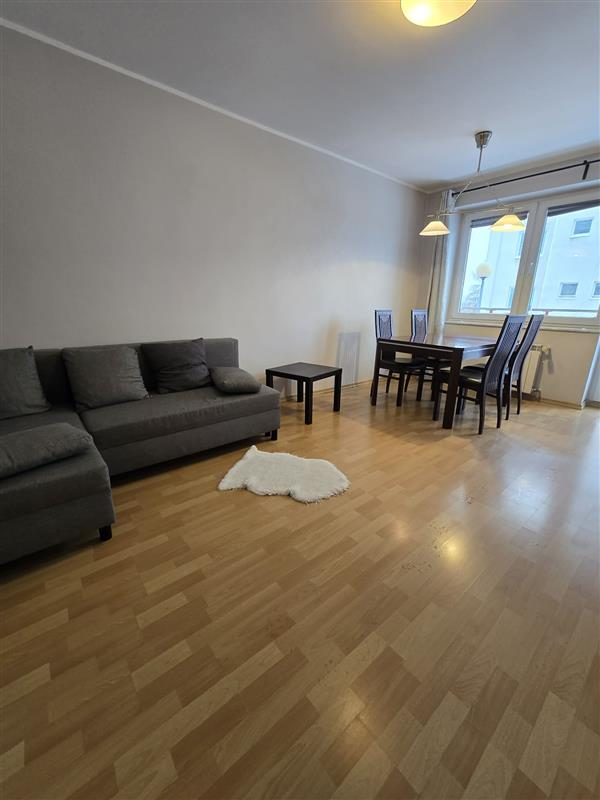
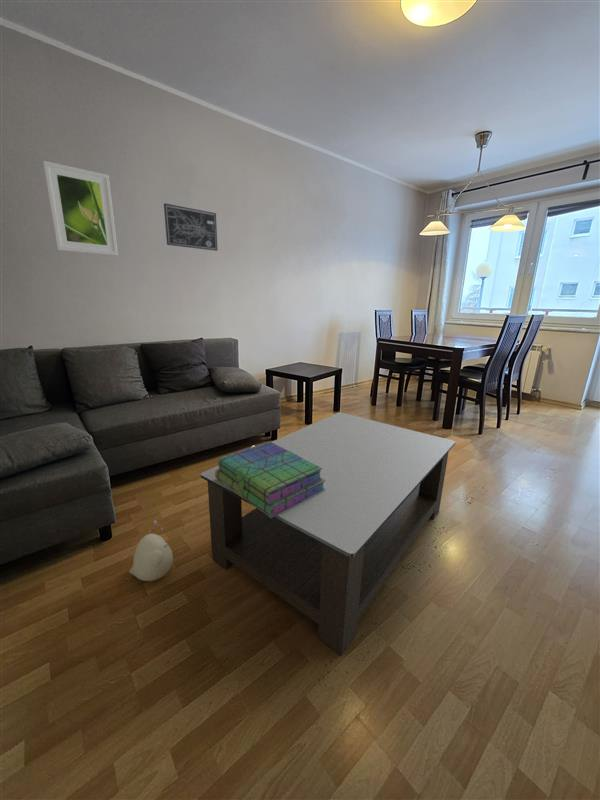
+ plush toy [128,519,174,582]
+ stack of books [215,440,326,518]
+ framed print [42,160,119,257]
+ wall art [163,202,218,252]
+ coffee table [200,411,456,656]
